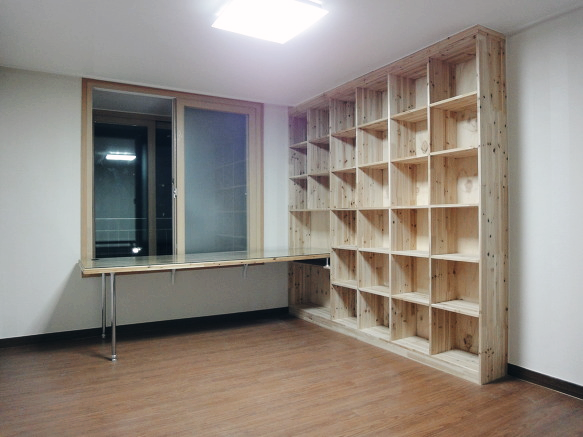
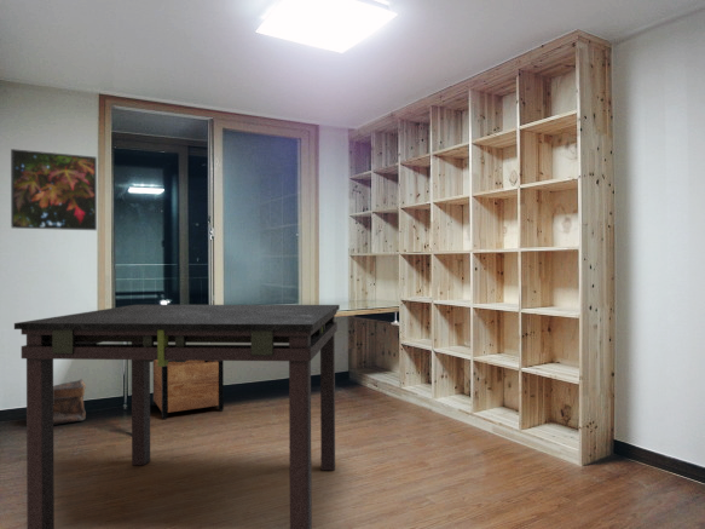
+ dining table [13,304,341,529]
+ pouch [53,378,87,426]
+ planter [152,360,225,420]
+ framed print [10,148,98,231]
